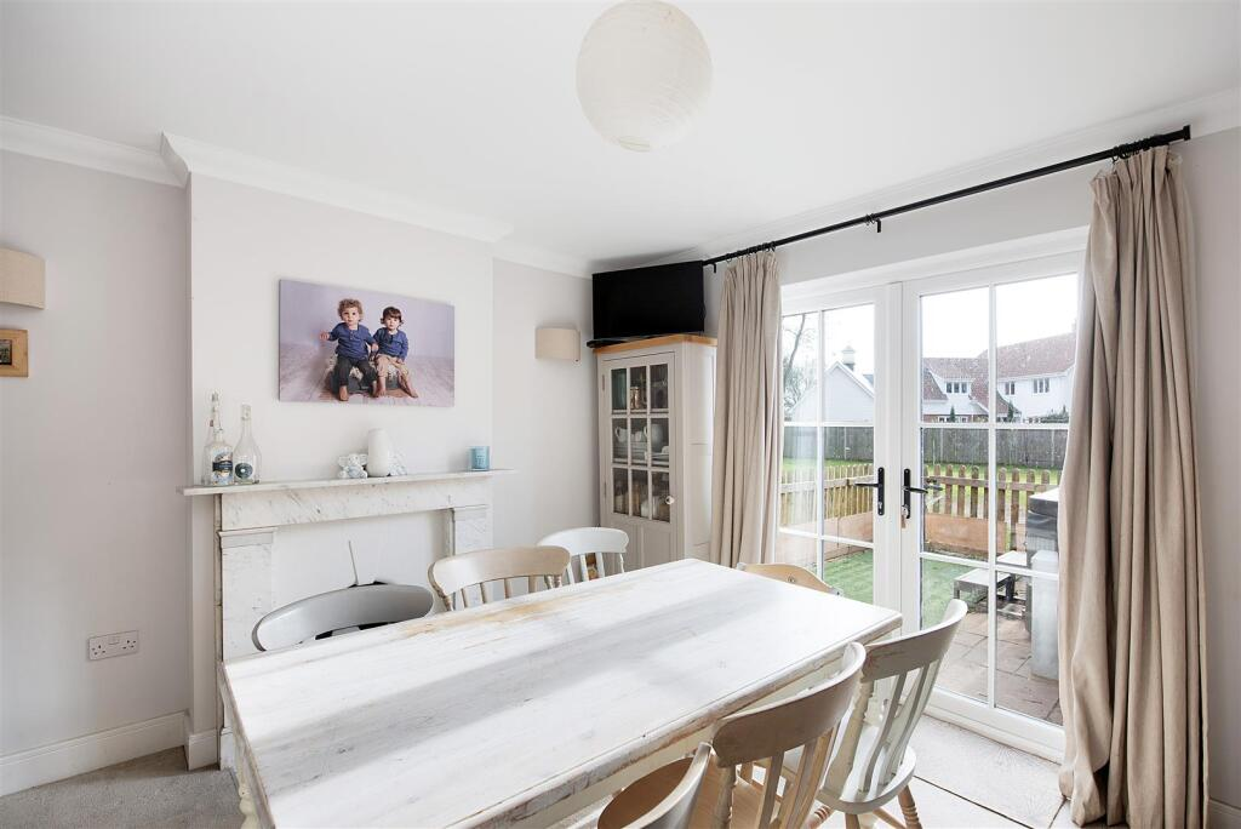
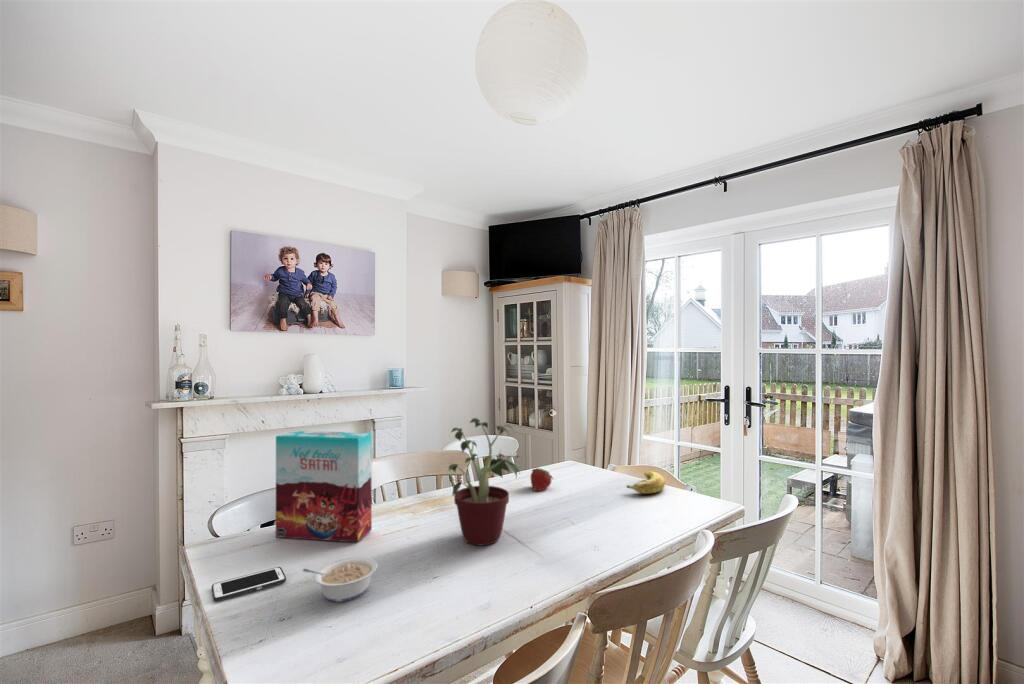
+ banana [625,471,666,495]
+ potted plant [445,416,521,547]
+ legume [302,556,378,603]
+ cell phone [211,566,287,602]
+ fruit [530,467,554,492]
+ cereal box [275,430,373,543]
